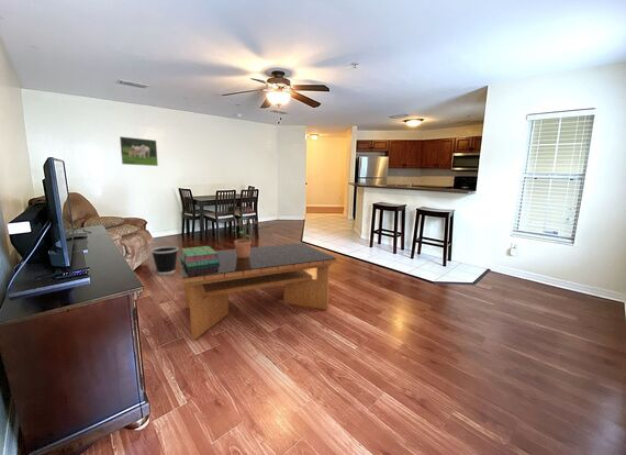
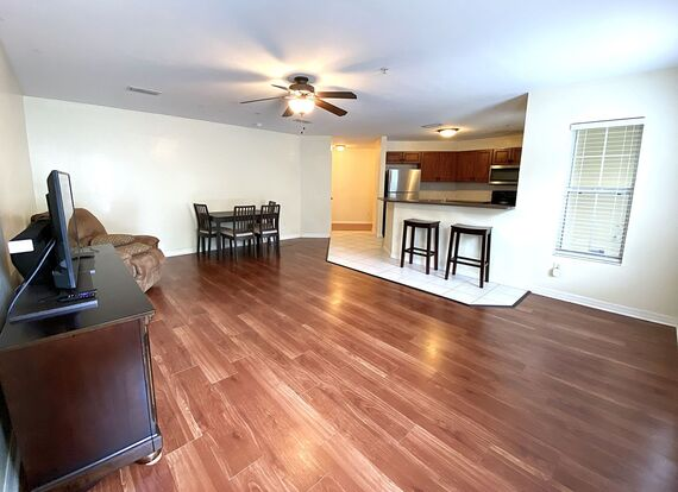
- stack of books [180,245,220,267]
- wastebasket [150,245,179,276]
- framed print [119,135,159,167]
- potted plant [233,207,258,257]
- coffee table [177,242,337,341]
